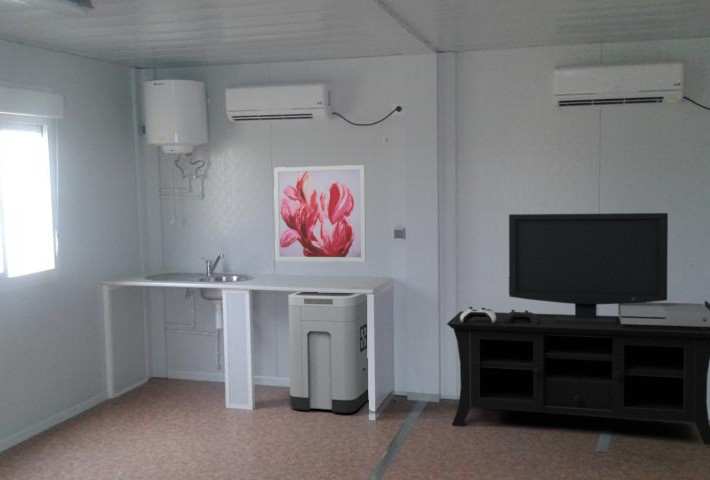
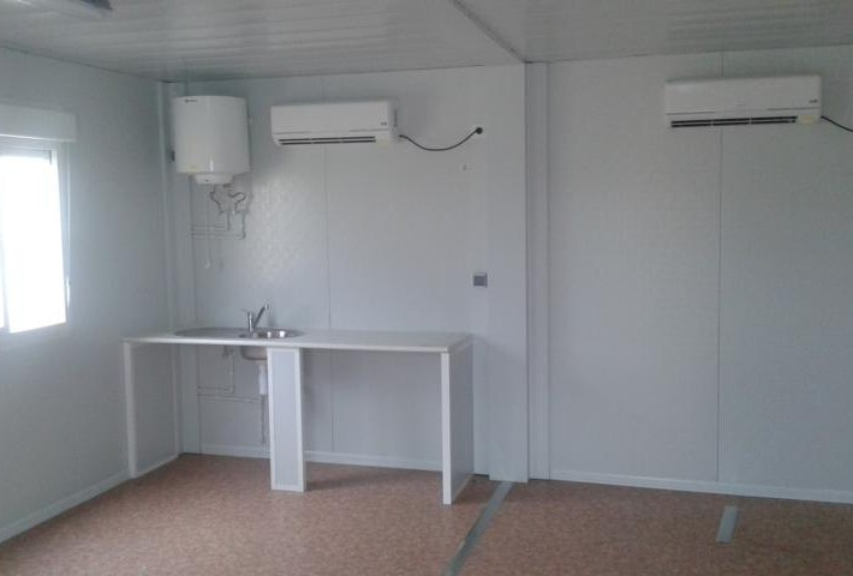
- trash can [287,291,369,414]
- media console [446,212,710,446]
- wall art [273,164,367,263]
